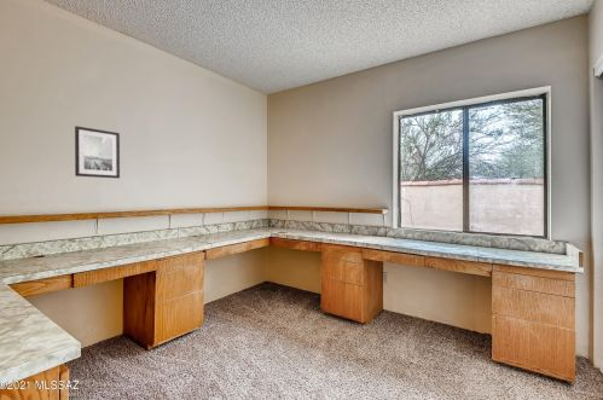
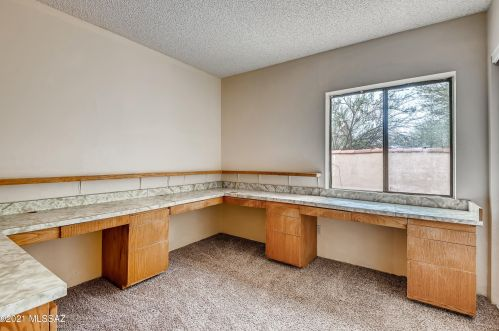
- wall art [74,124,121,180]
